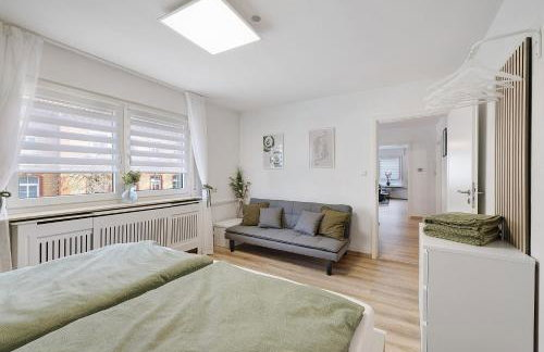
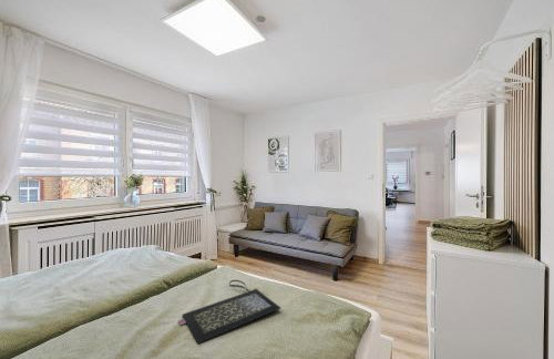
+ clutch bag [177,279,281,345]
